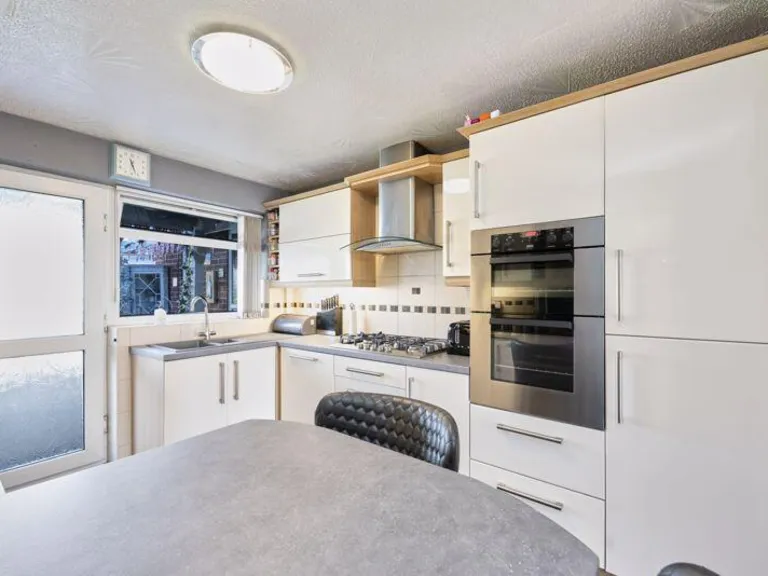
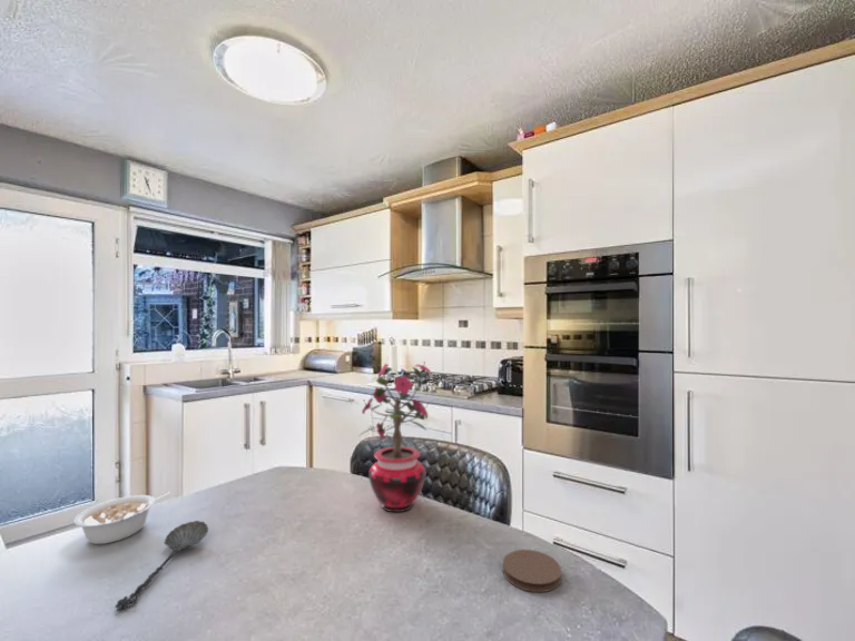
+ potted plant [357,359,432,513]
+ coaster [502,549,562,593]
+ spoon [114,520,209,612]
+ legume [72,490,171,545]
